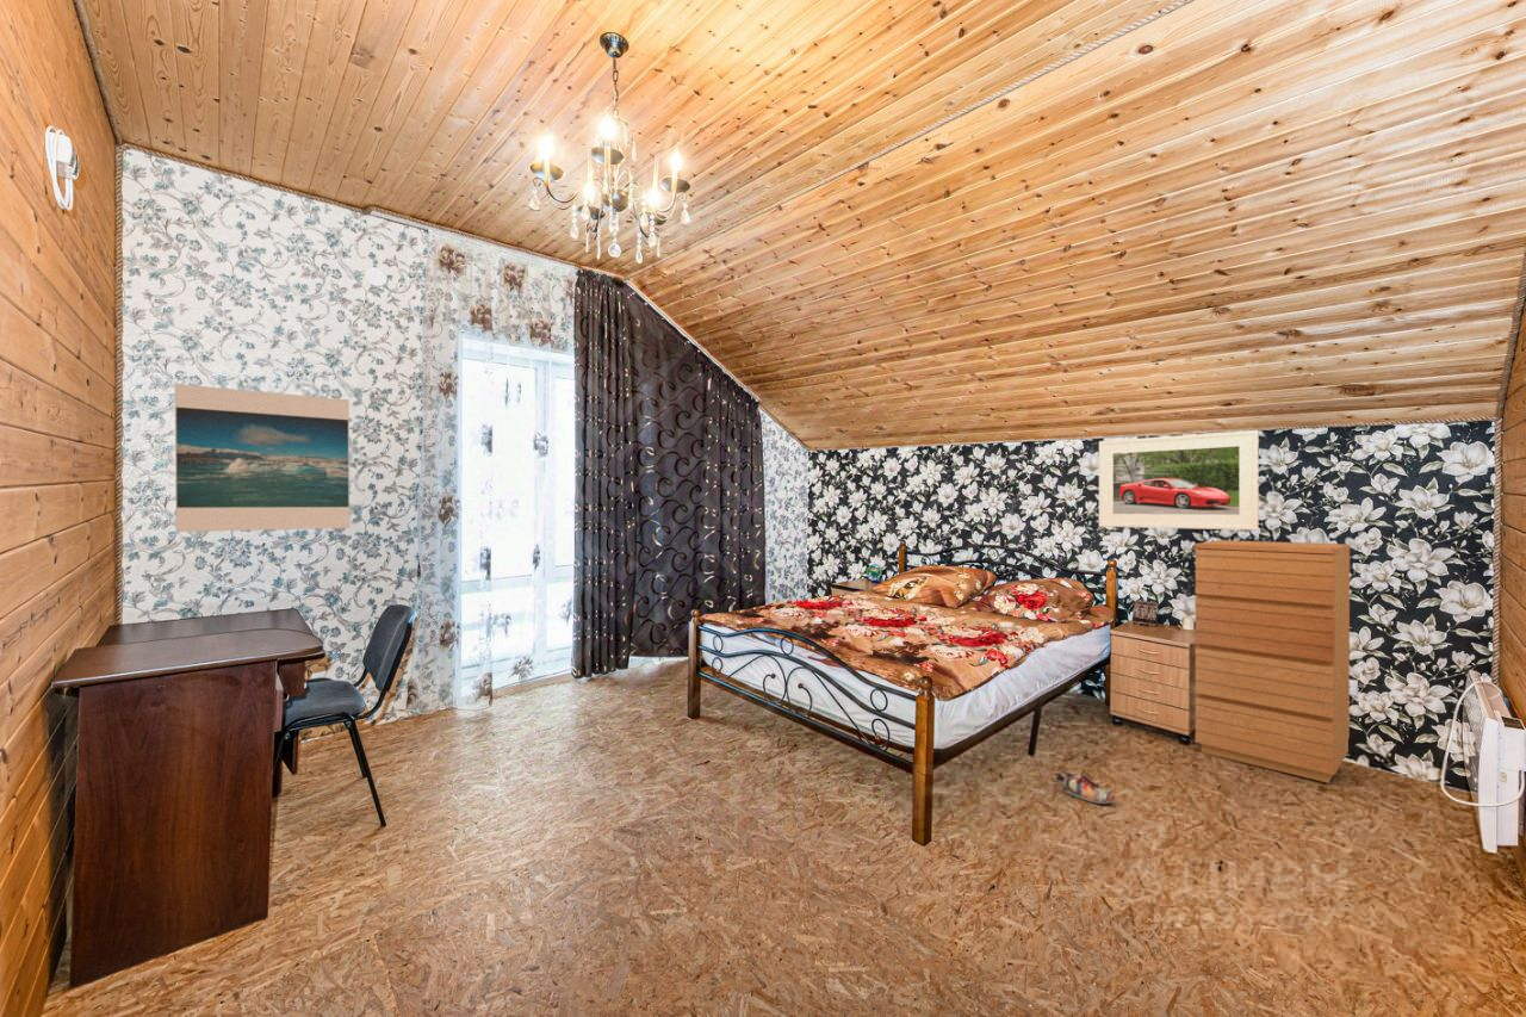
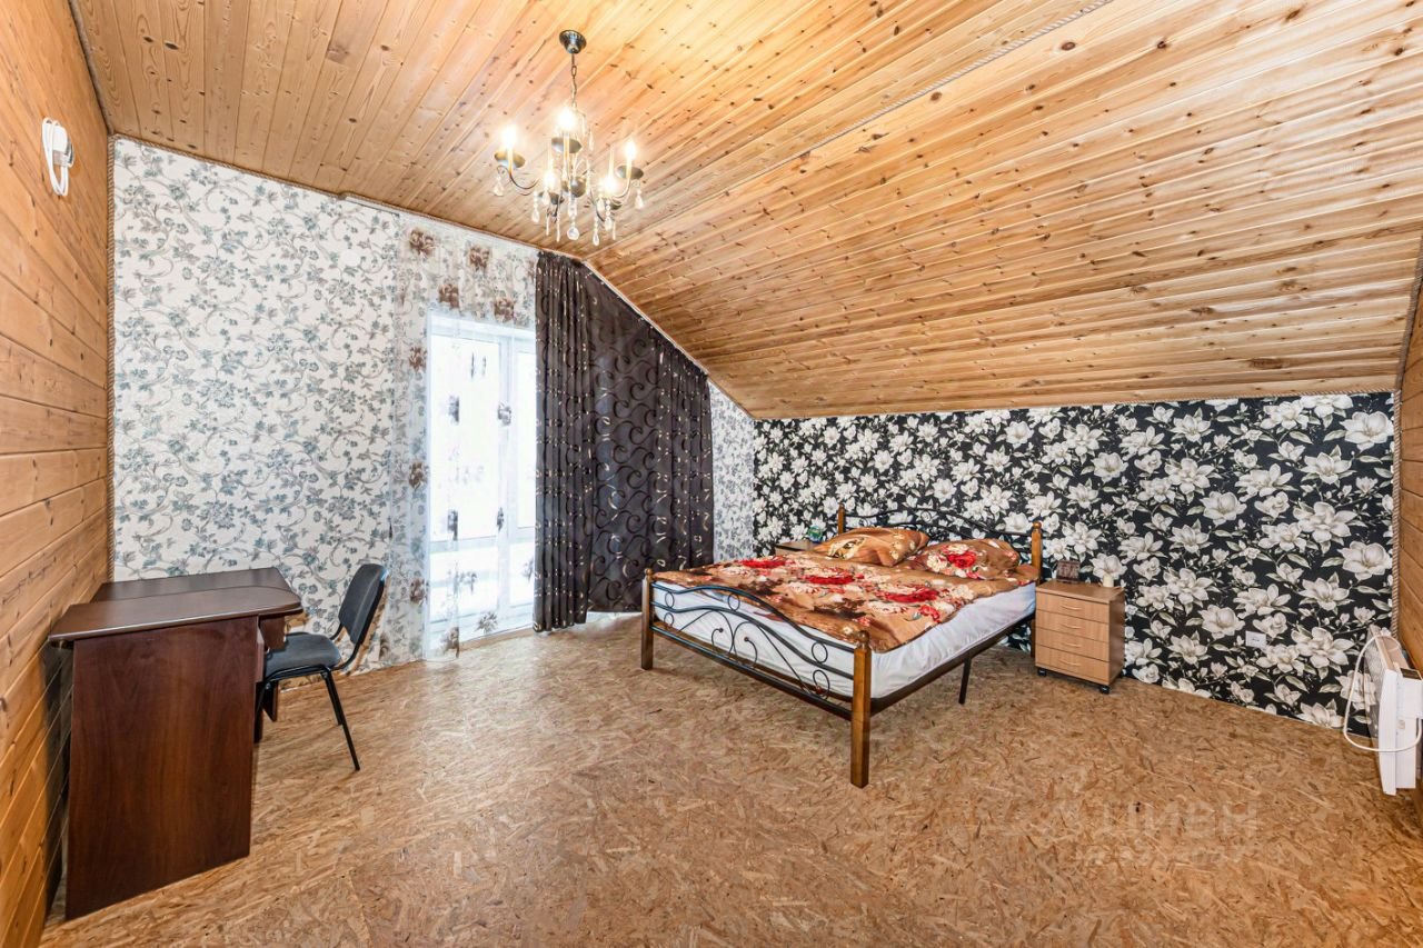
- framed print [174,383,351,533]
- dresser [1193,539,1352,785]
- shoe [1055,768,1116,805]
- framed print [1098,429,1260,531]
